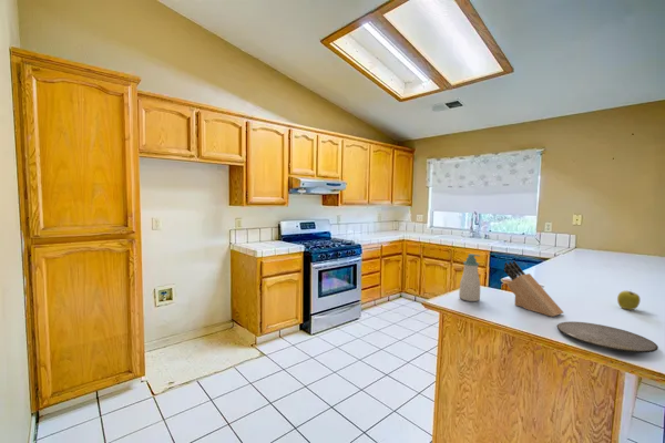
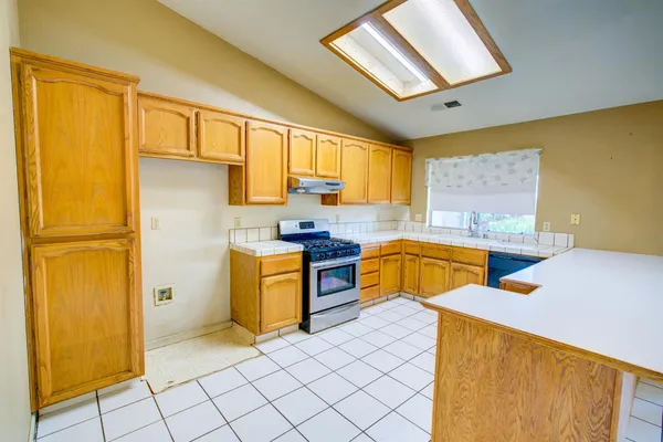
- apple [616,289,642,311]
- soap bottle [458,253,481,302]
- plate [556,320,659,354]
- knife block [503,260,564,318]
